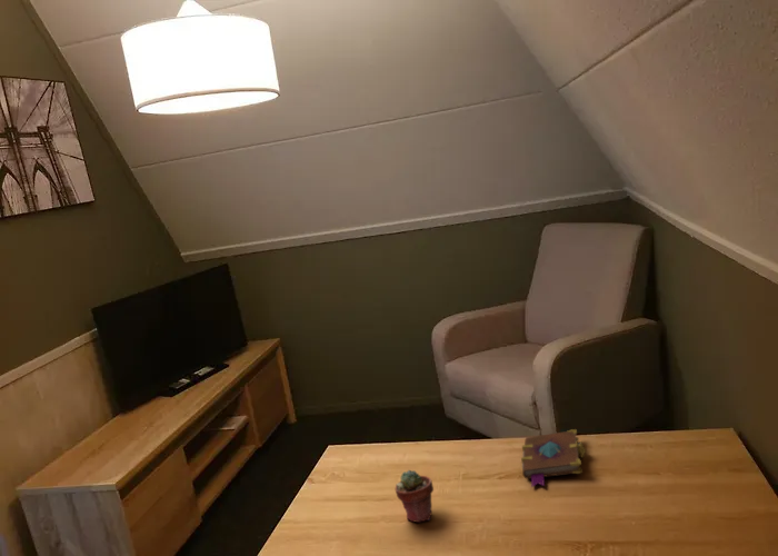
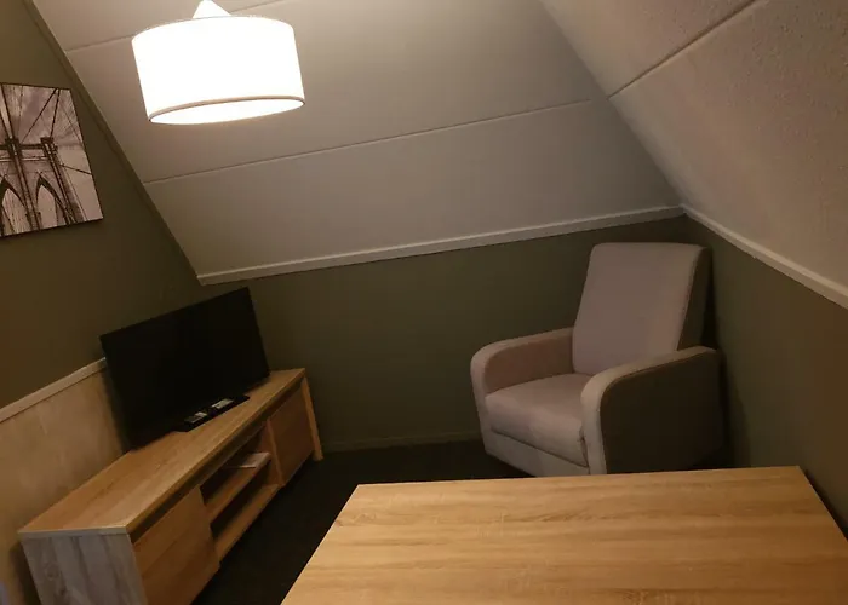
- potted succulent [395,469,435,524]
- book [520,428,587,488]
